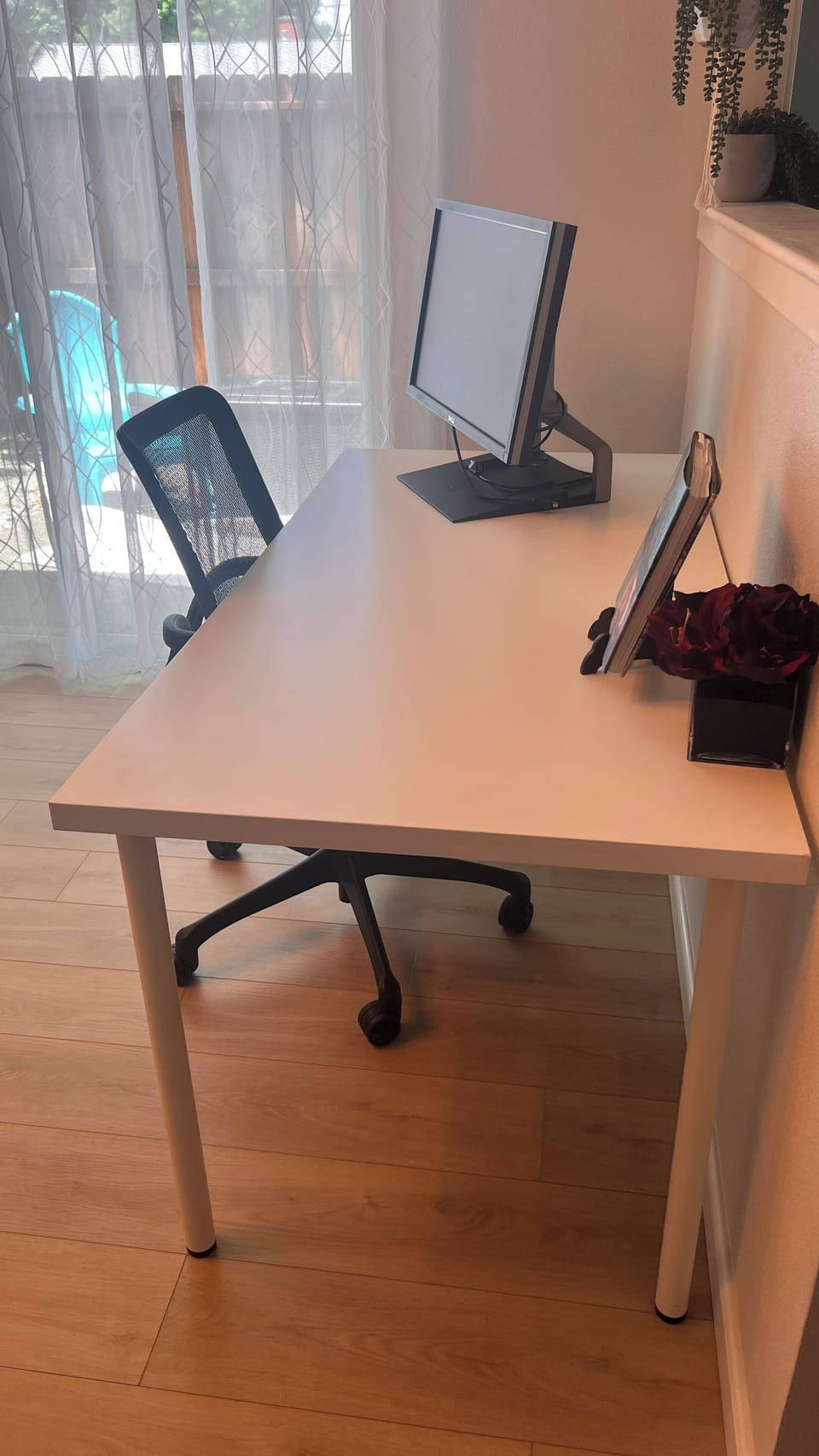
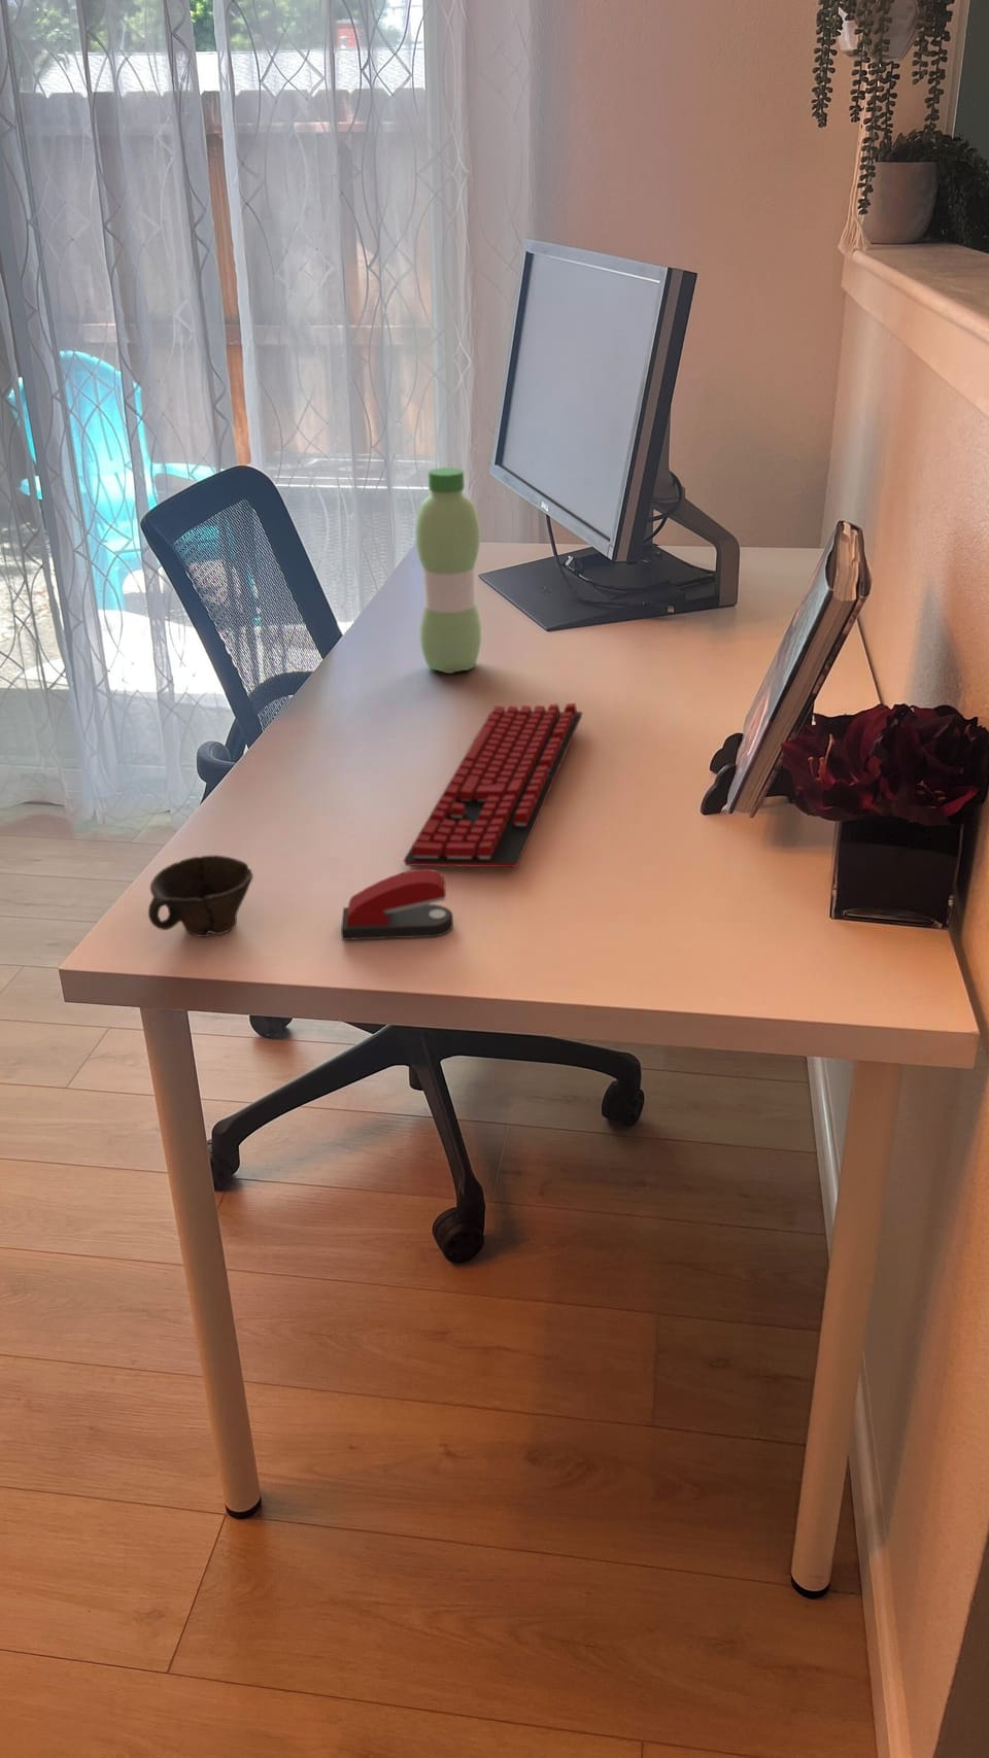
+ stapler [341,868,454,942]
+ water bottle [414,466,482,675]
+ keyboard [403,703,583,868]
+ cup [147,854,255,938]
